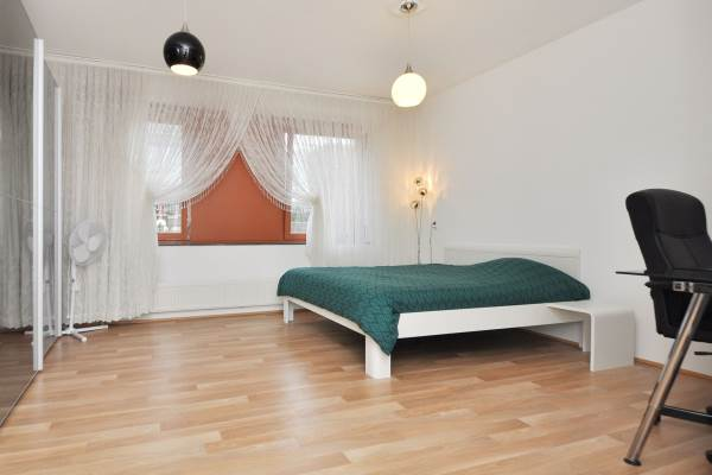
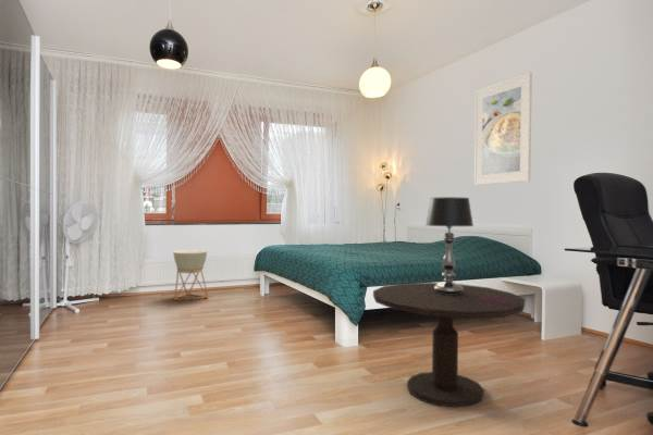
+ side table [372,282,526,409]
+ planter [172,249,209,301]
+ table lamp [424,196,475,295]
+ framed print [473,72,533,186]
